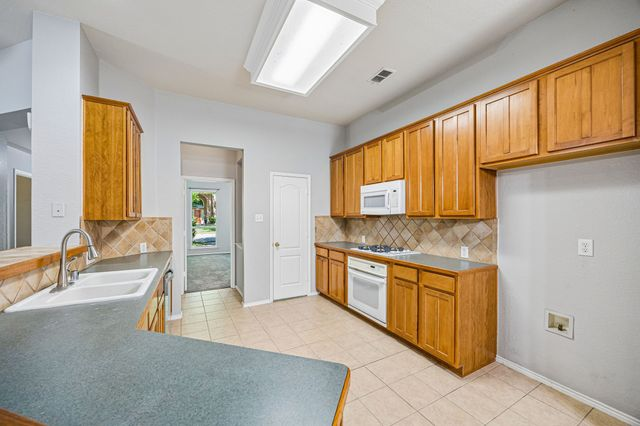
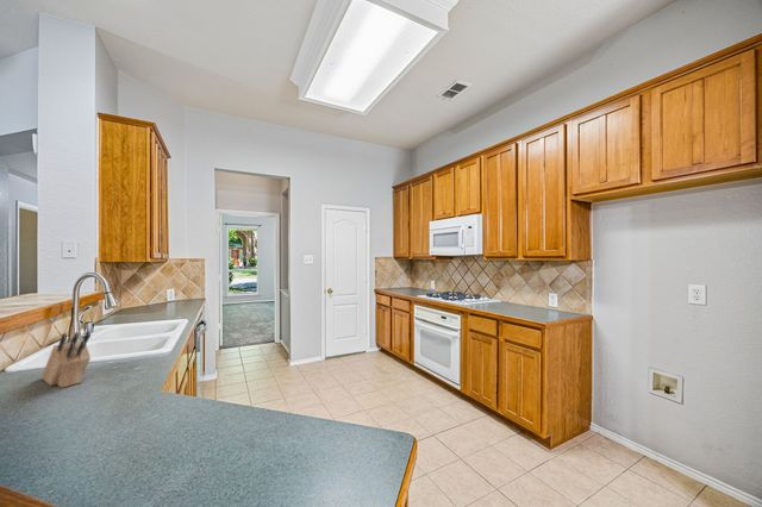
+ knife block [40,330,92,389]
